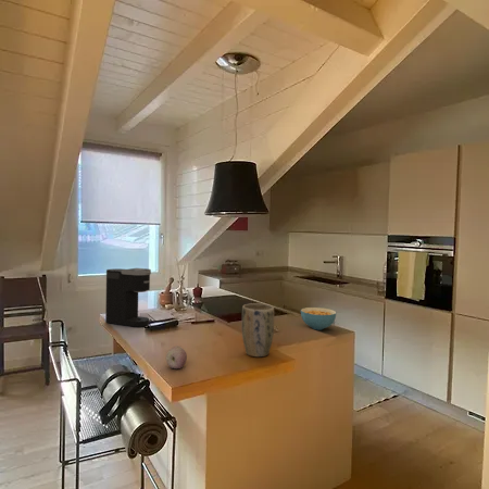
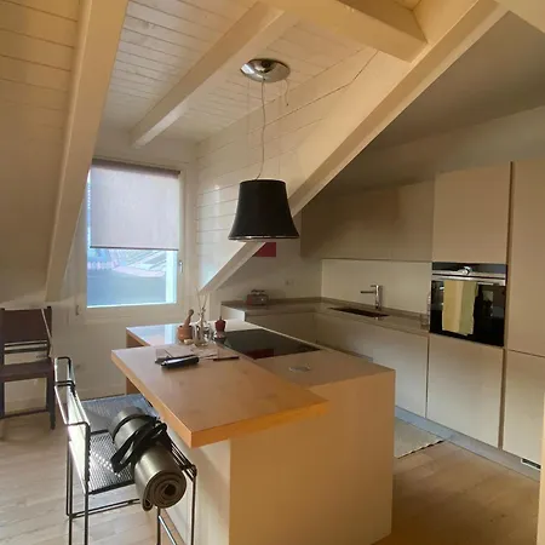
- plant pot [241,302,275,358]
- coffee maker [104,267,152,328]
- cereal bowl [300,306,337,330]
- fruit [165,344,188,369]
